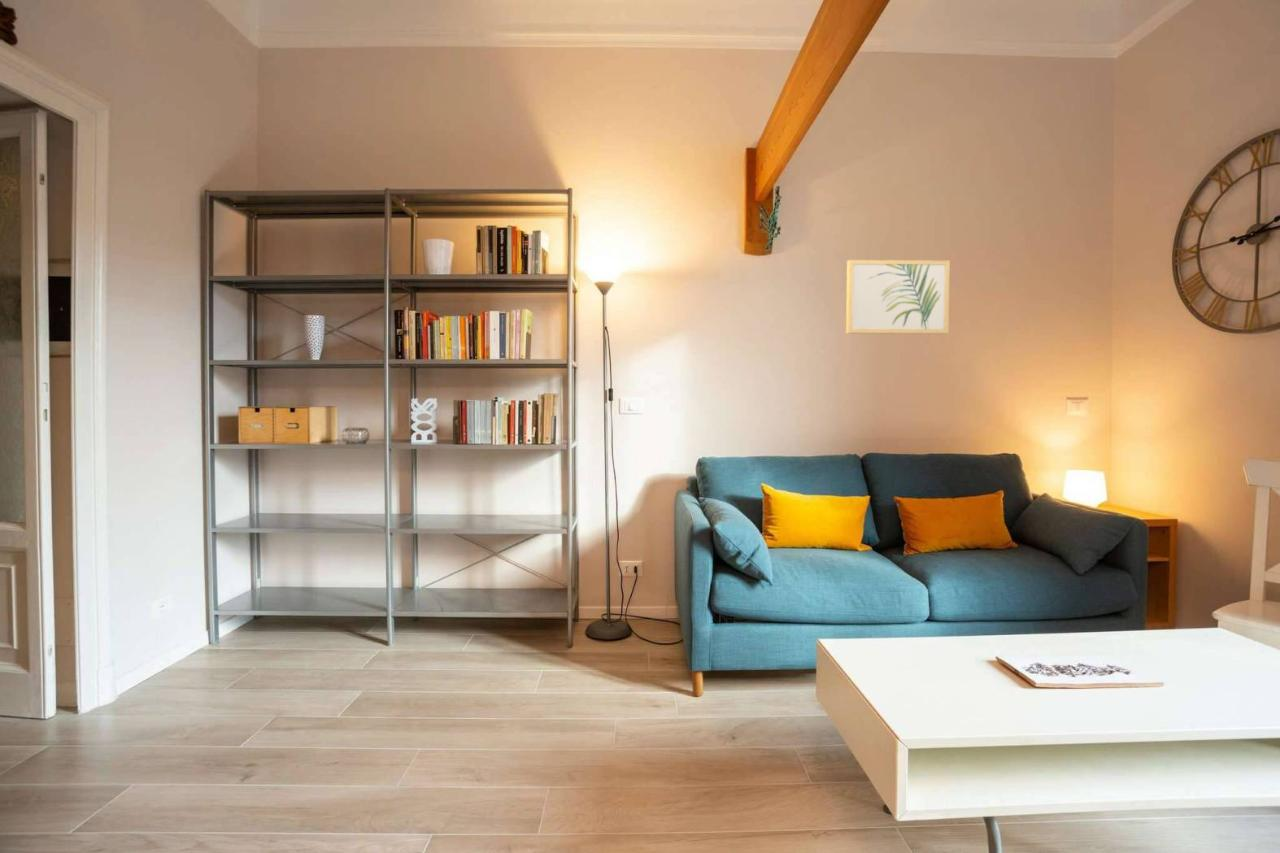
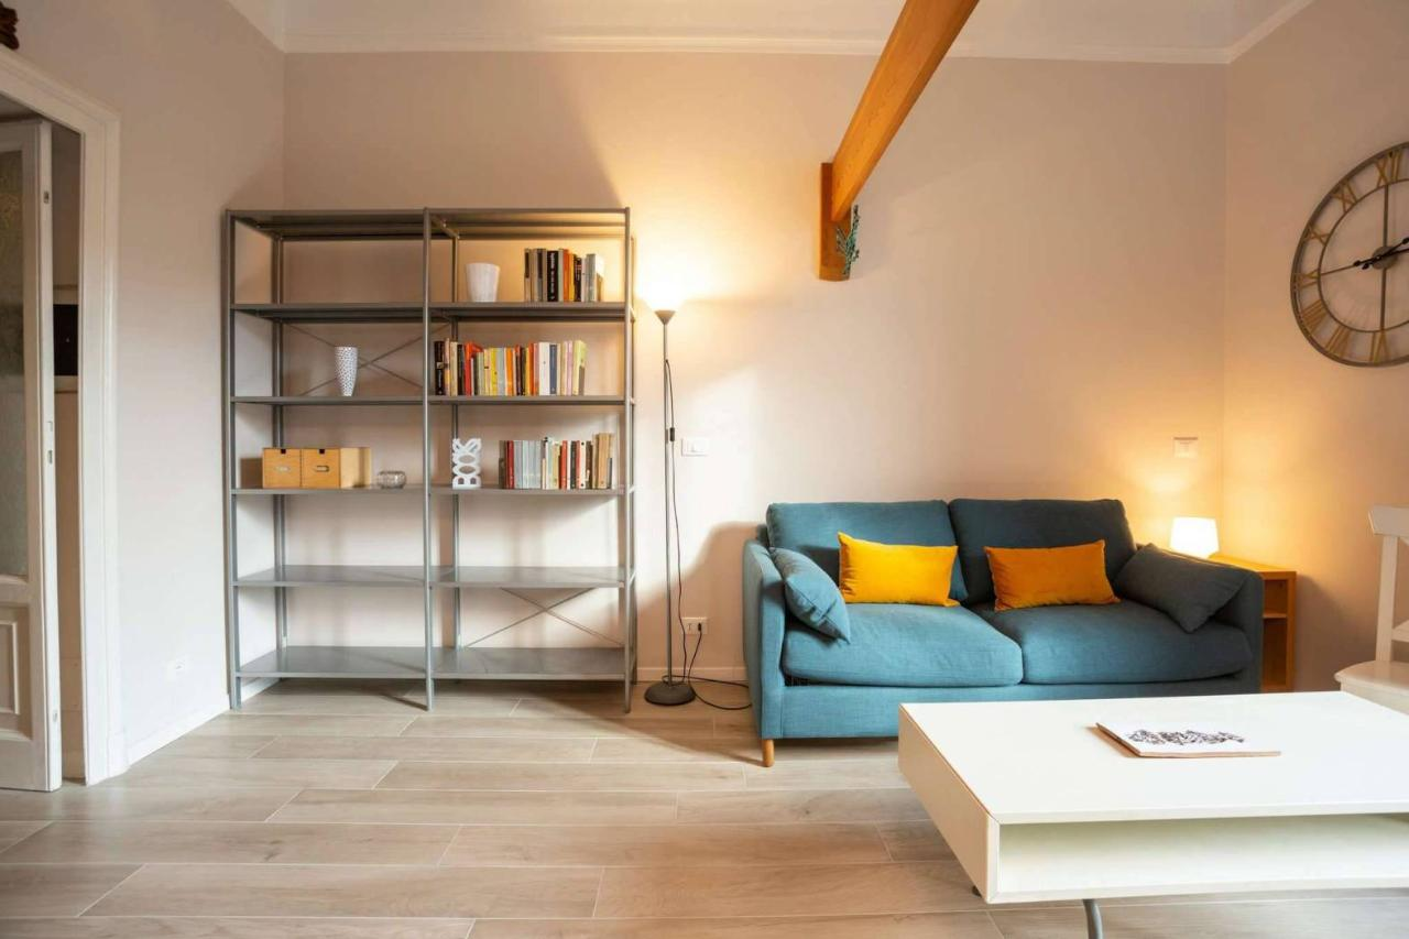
- wall art [845,259,951,335]
